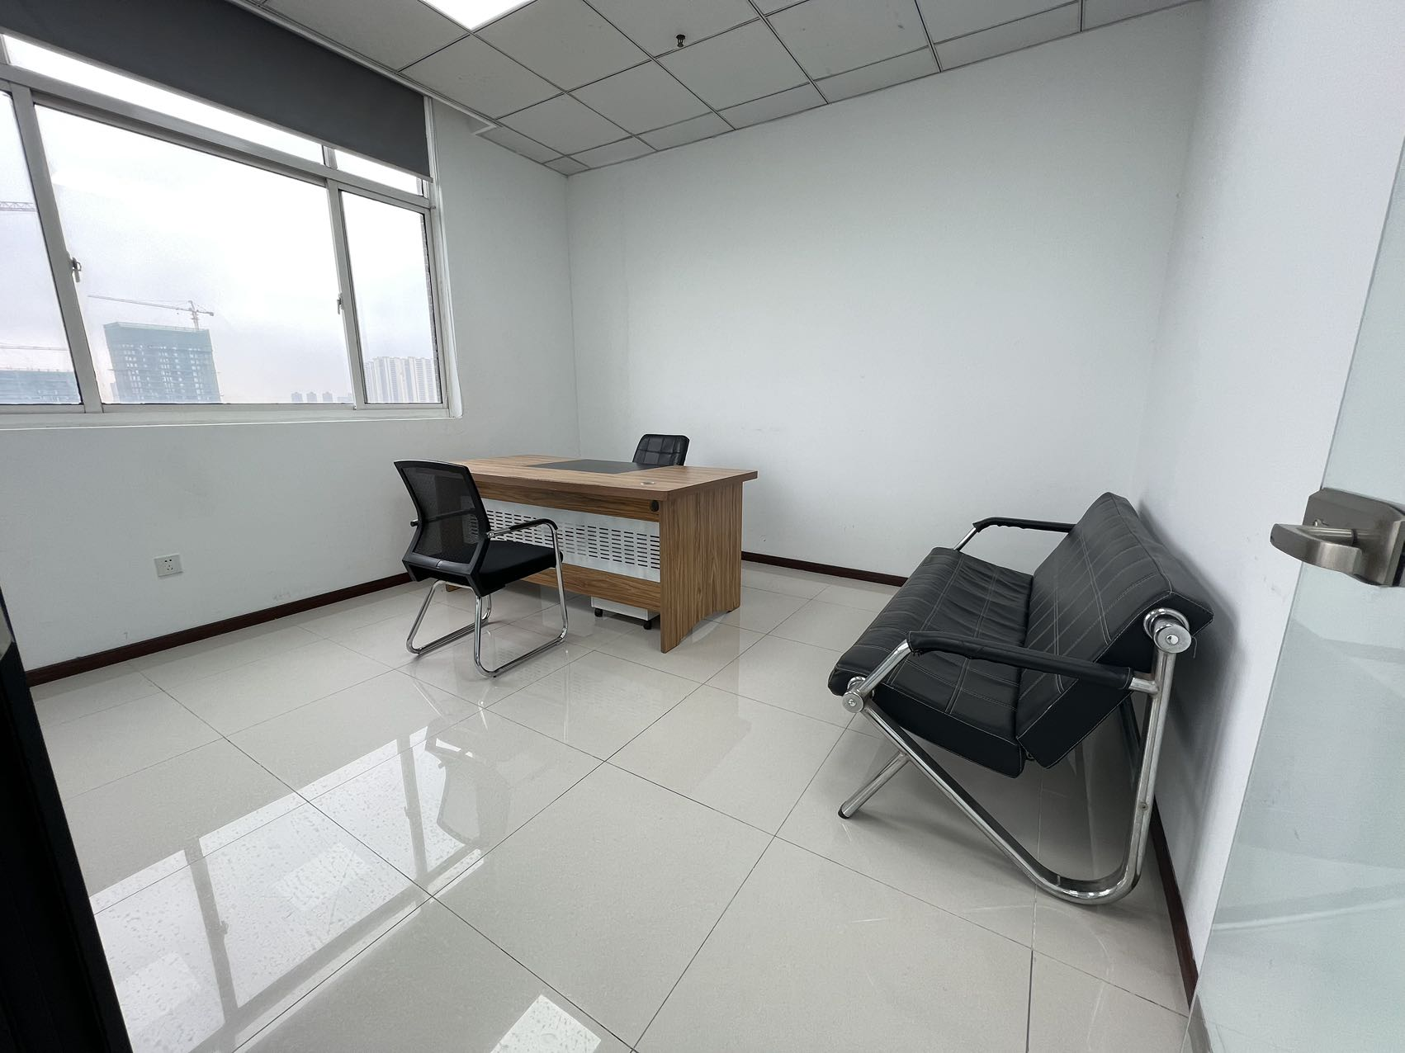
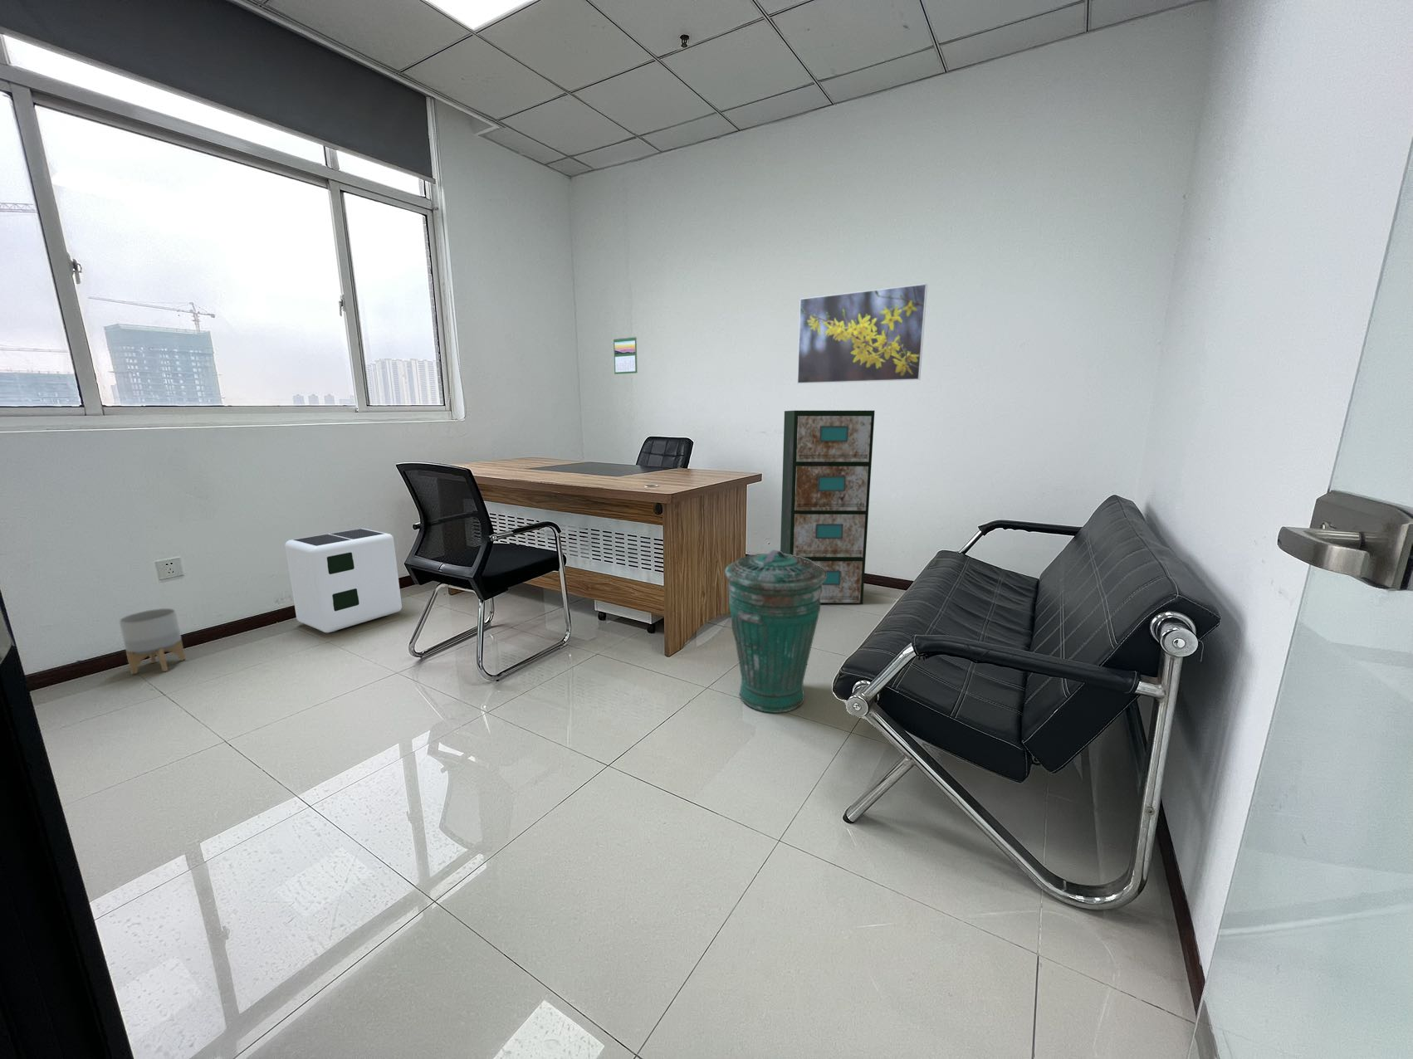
+ filing cabinet [780,410,876,605]
+ air purifier [284,528,403,633]
+ calendar [613,335,639,375]
+ trash can [724,550,826,714]
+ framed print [797,283,928,384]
+ planter [118,607,187,675]
